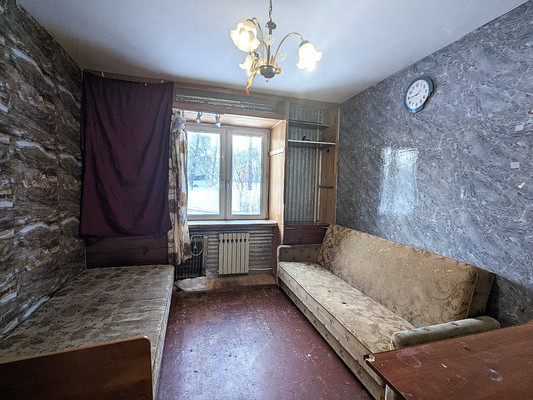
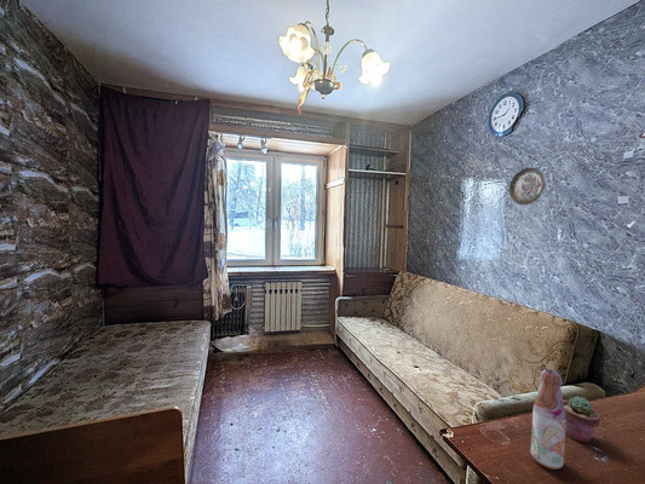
+ decorative plate [508,167,546,206]
+ potted succulent [563,396,601,443]
+ bottle [530,368,566,471]
